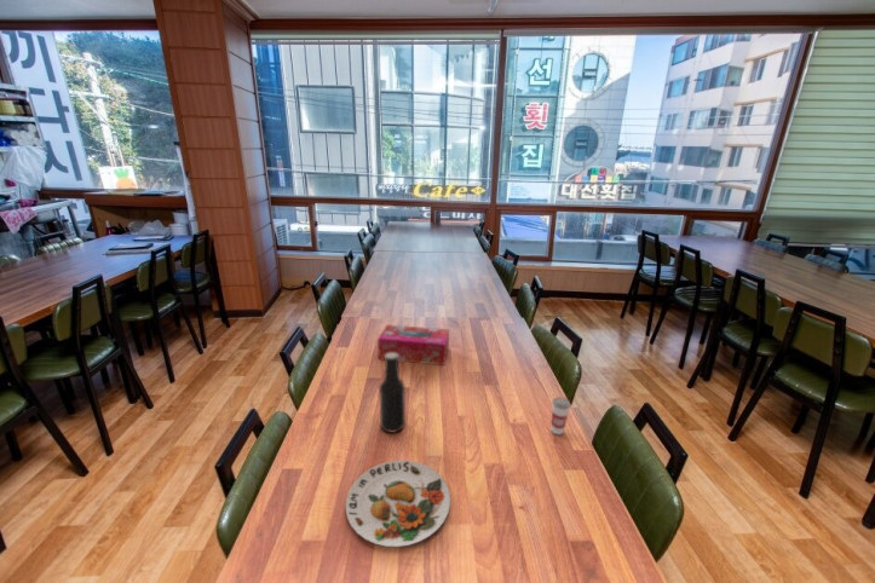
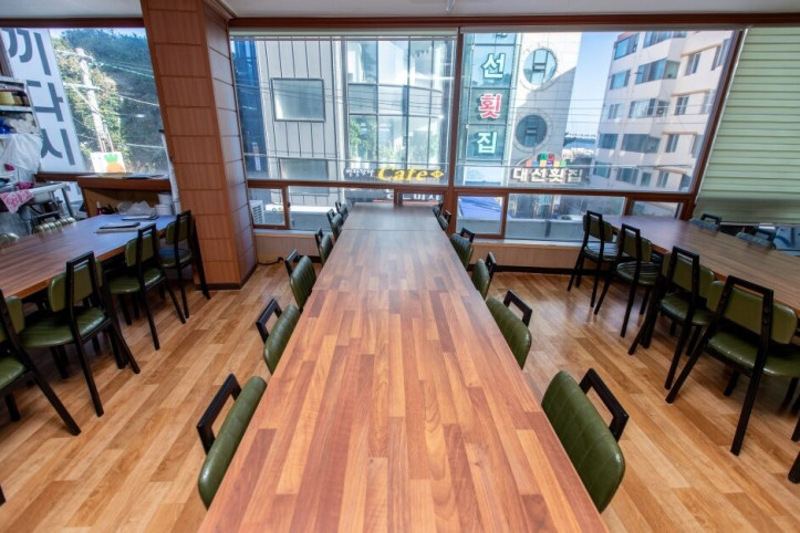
- plate [345,460,451,548]
- tissue box [376,323,450,366]
- cup [549,391,571,435]
- beer bottle [378,353,407,433]
